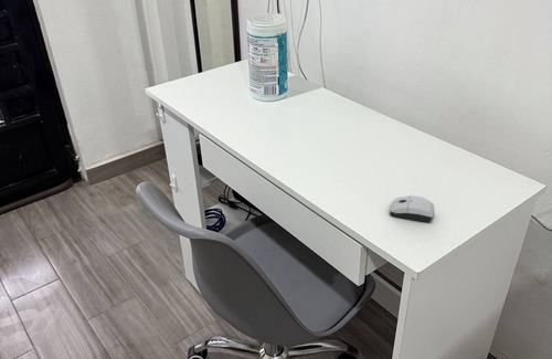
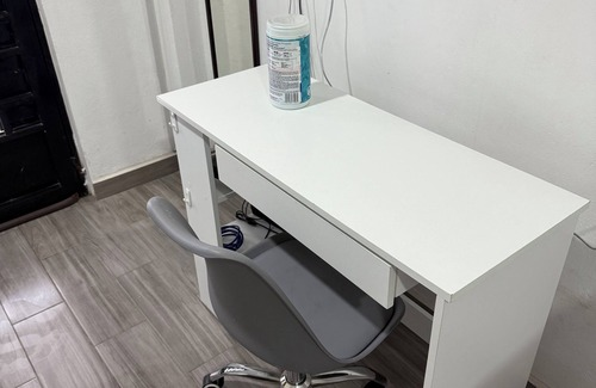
- computer mouse [389,194,435,223]
